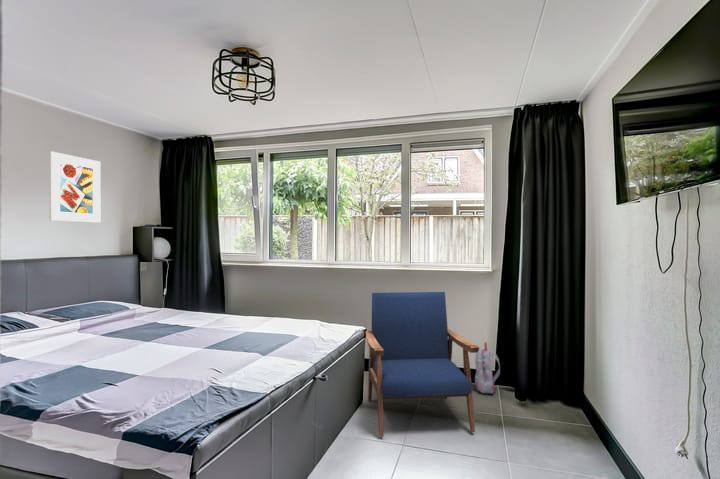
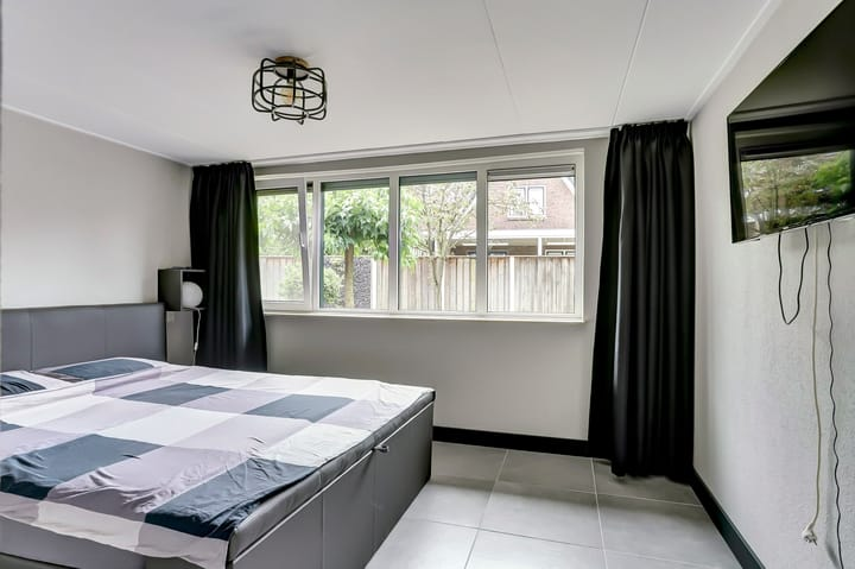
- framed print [49,151,102,224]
- armchair [365,291,480,438]
- backpack [474,341,501,394]
